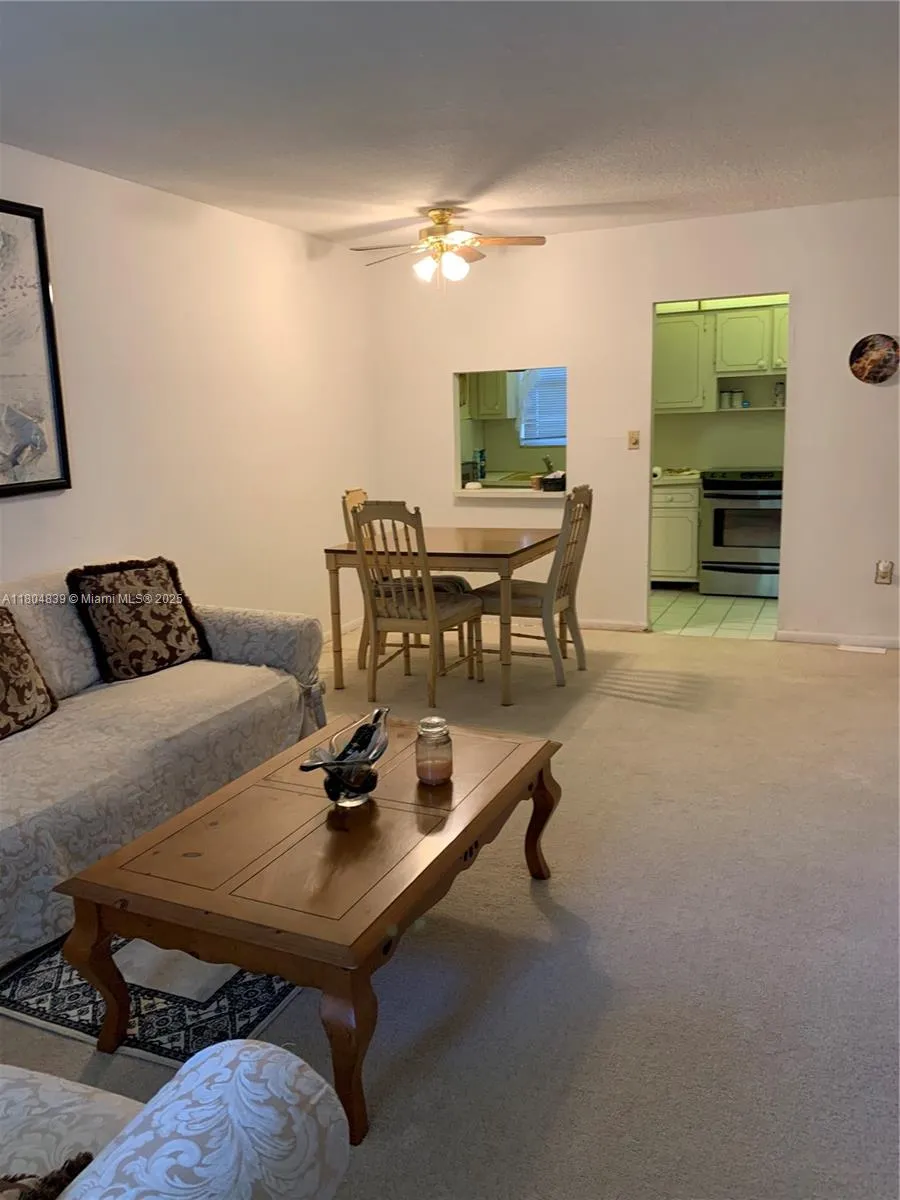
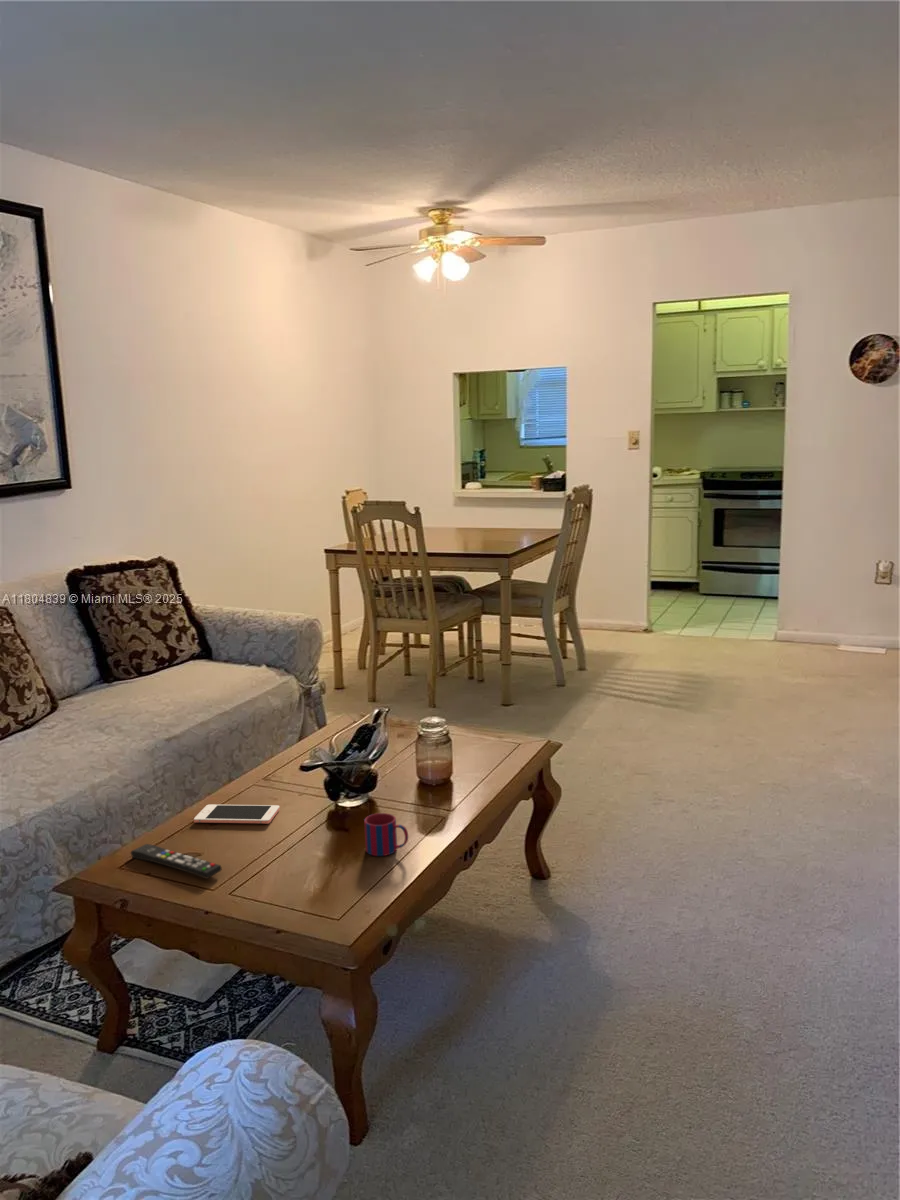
+ cell phone [193,804,280,825]
+ mug [363,812,409,857]
+ remote control [129,843,223,880]
